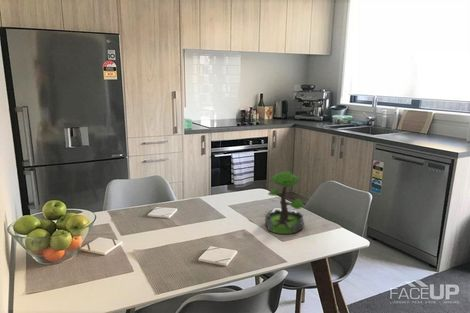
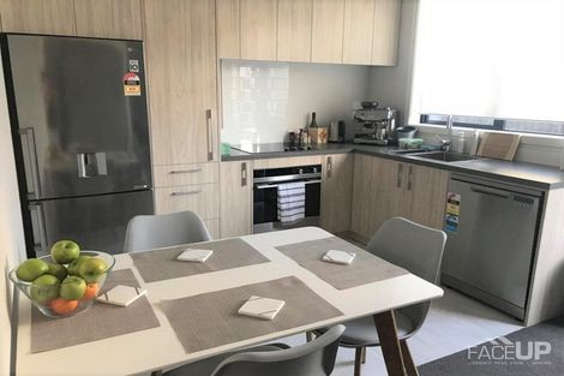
- plant [264,170,305,235]
